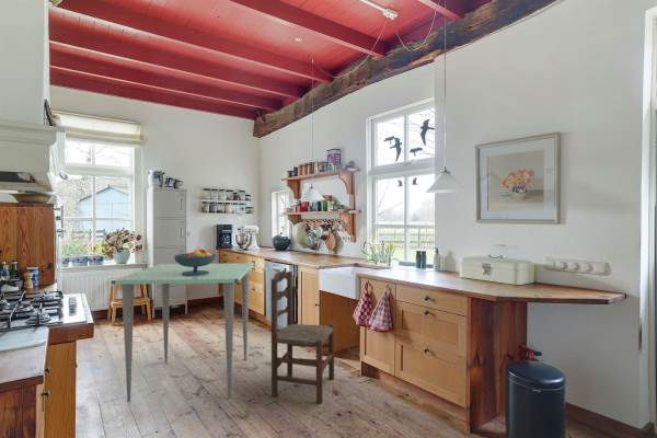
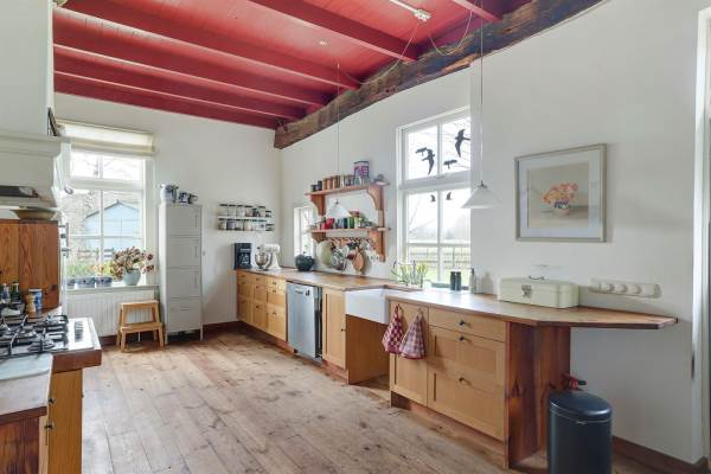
- dining table [111,262,256,403]
- dining chair [270,270,335,405]
- fruit bowl [173,249,218,276]
